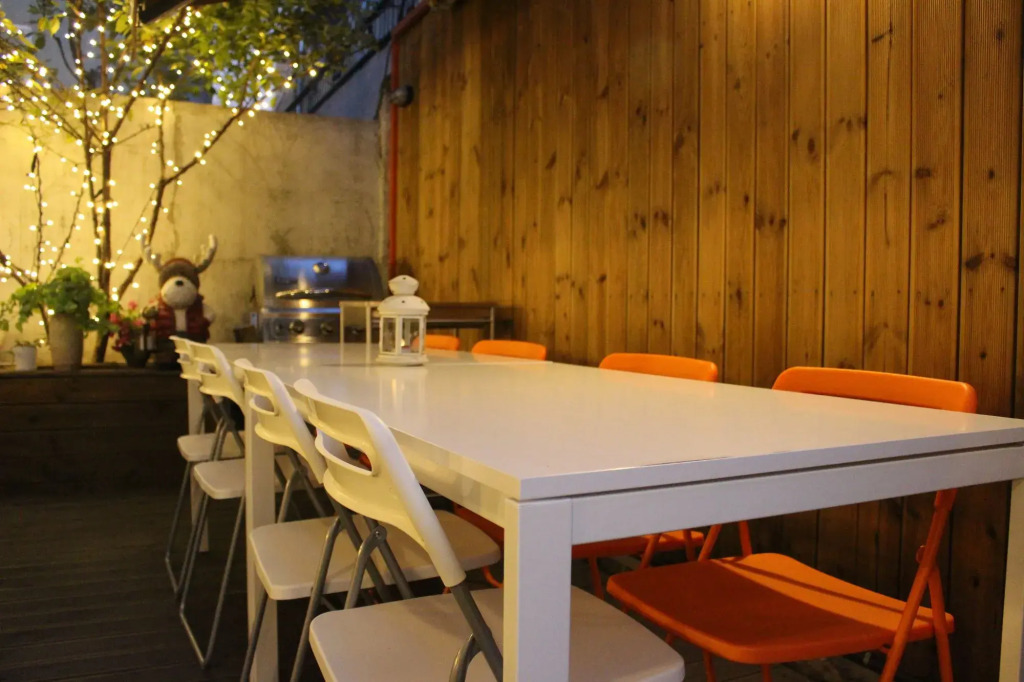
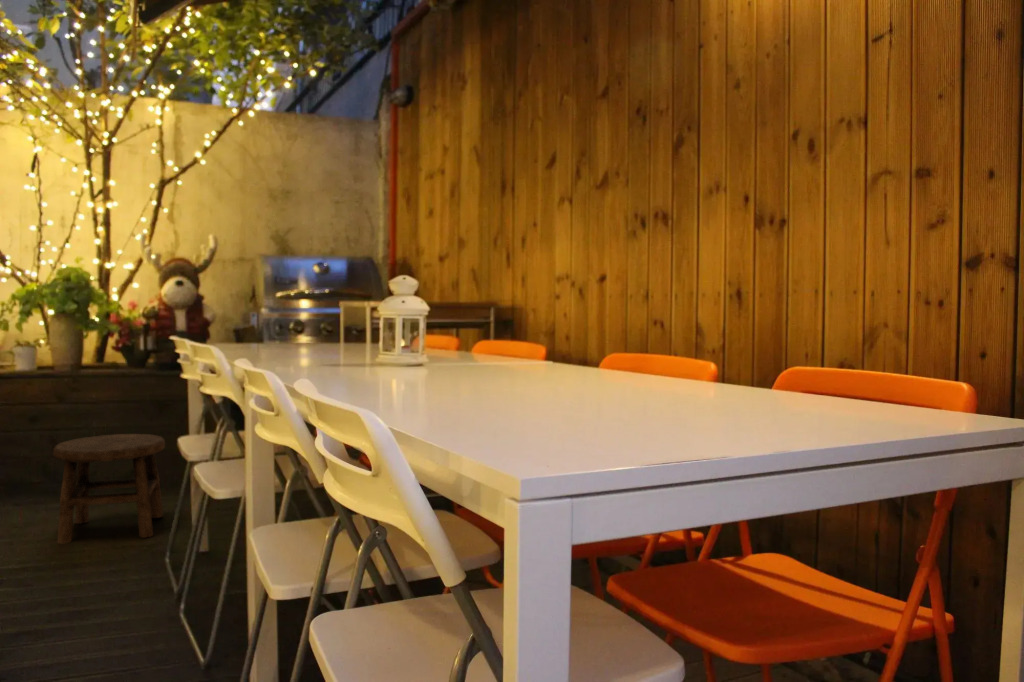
+ stool [52,433,166,545]
